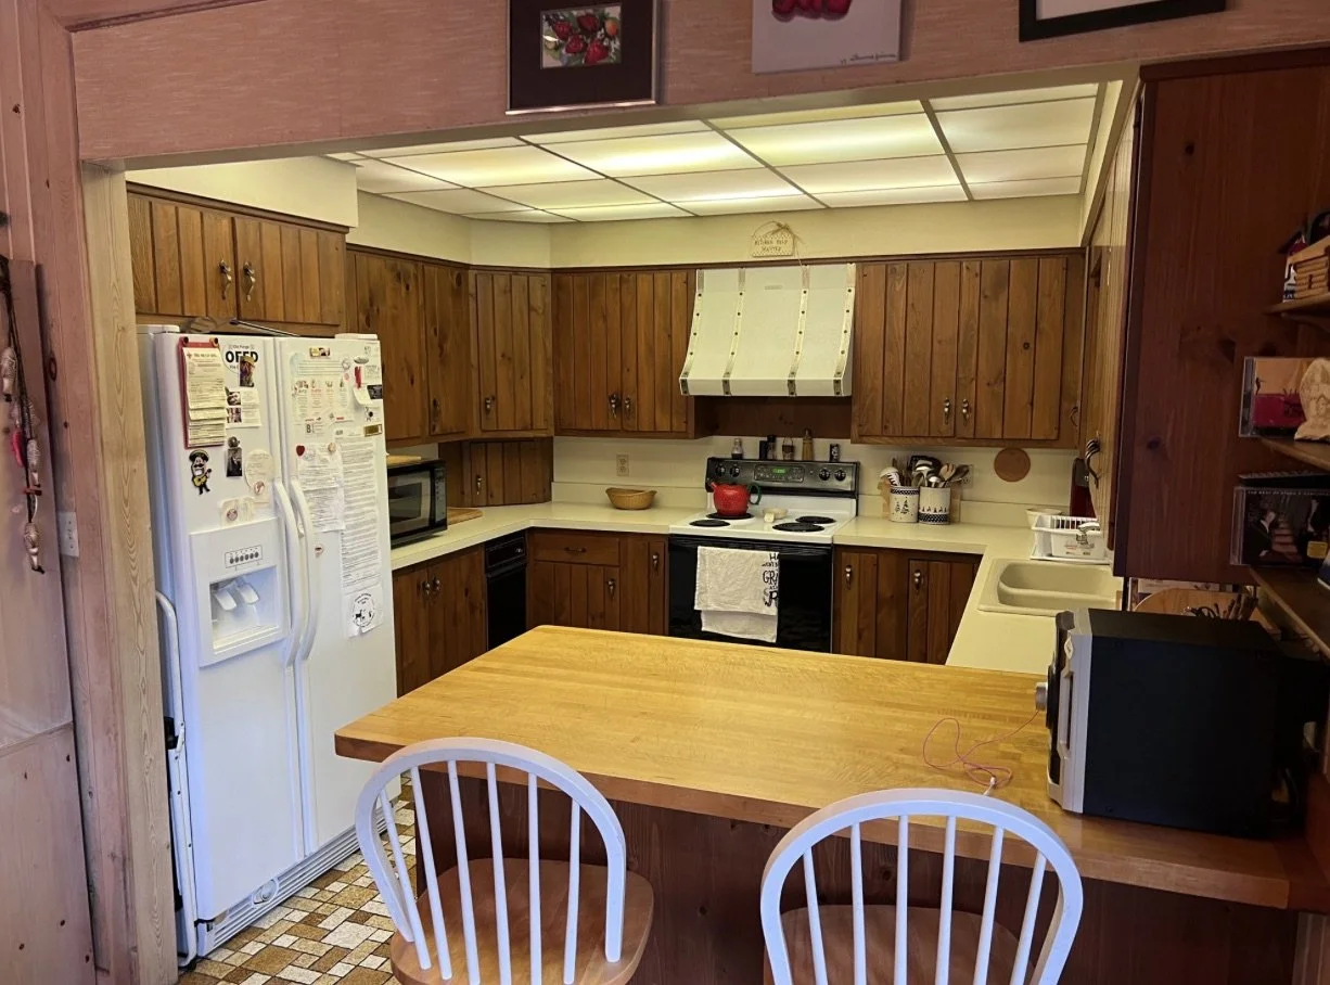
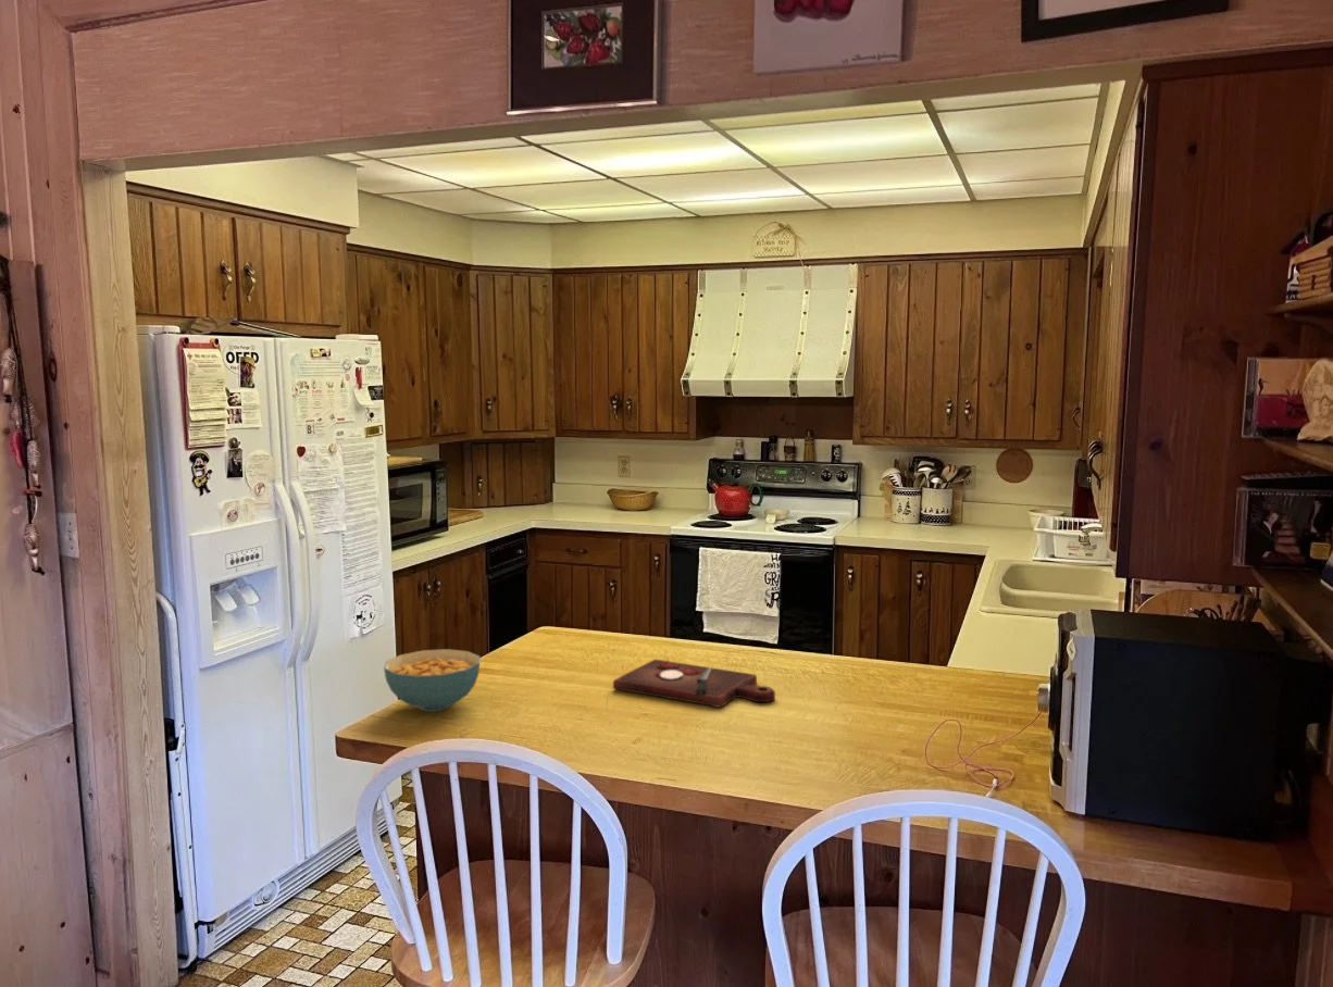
+ cutting board [612,659,776,709]
+ cereal bowl [383,648,481,713]
